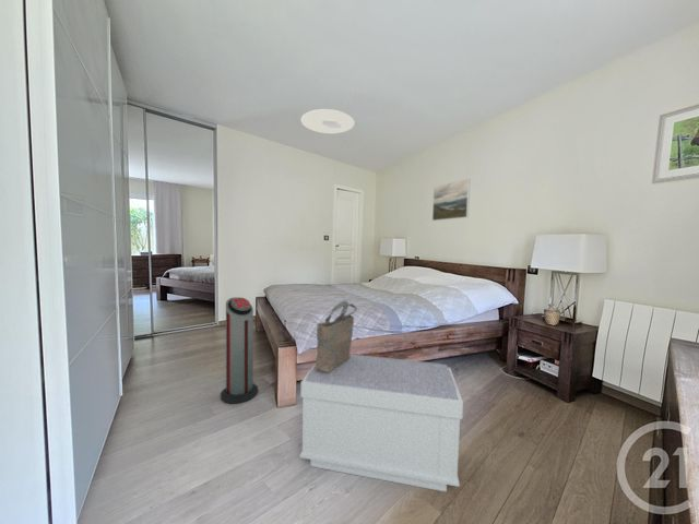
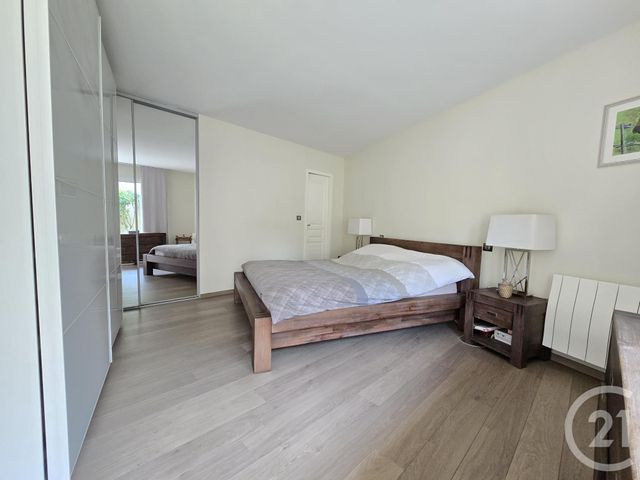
- air purifier [220,296,259,405]
- bench [299,353,464,493]
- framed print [431,178,471,222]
- tote bag [313,299,358,372]
- ceiling light [300,108,356,134]
